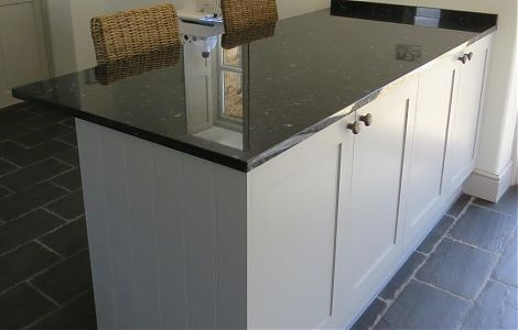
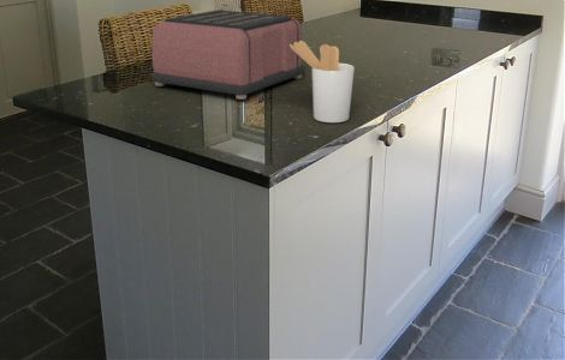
+ utensil holder [290,40,356,124]
+ toaster [150,8,305,101]
